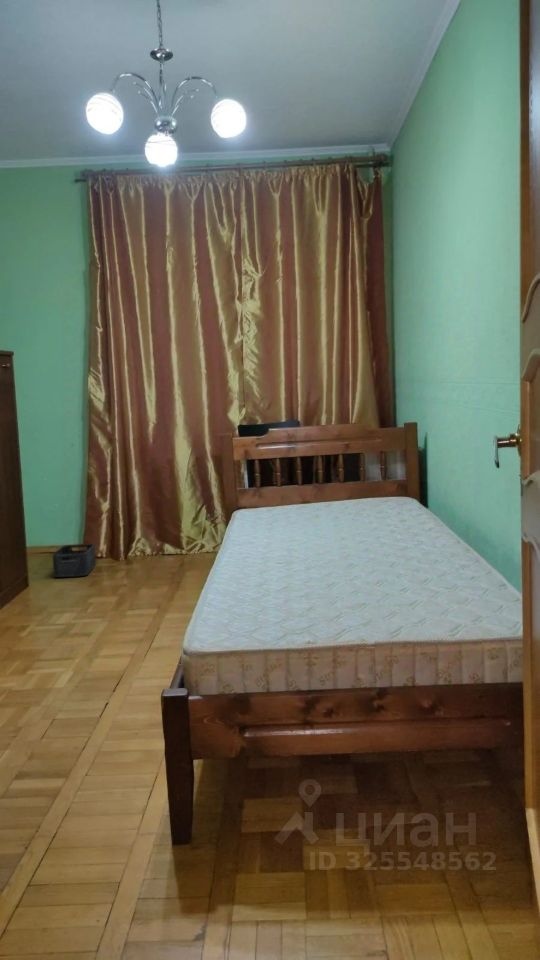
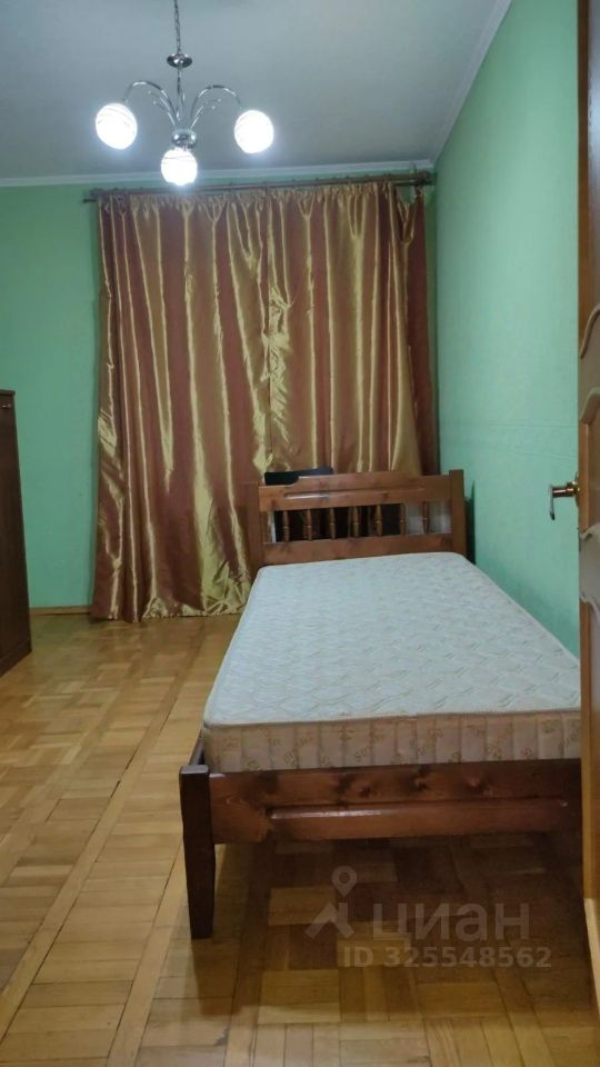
- storage bin [51,543,97,578]
